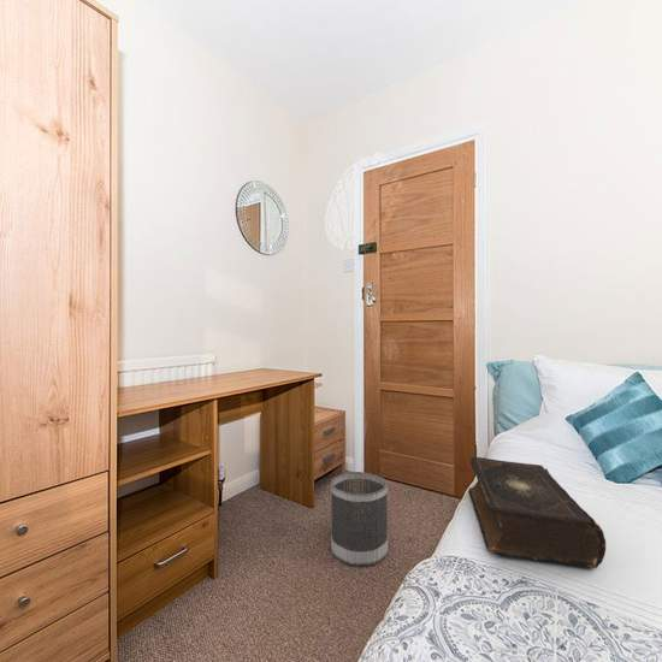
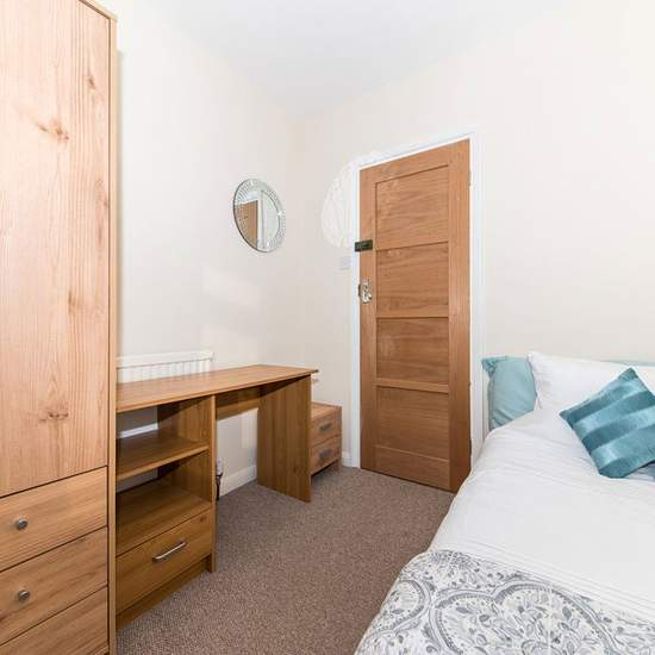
- wastebasket [330,471,389,567]
- book [467,456,607,569]
